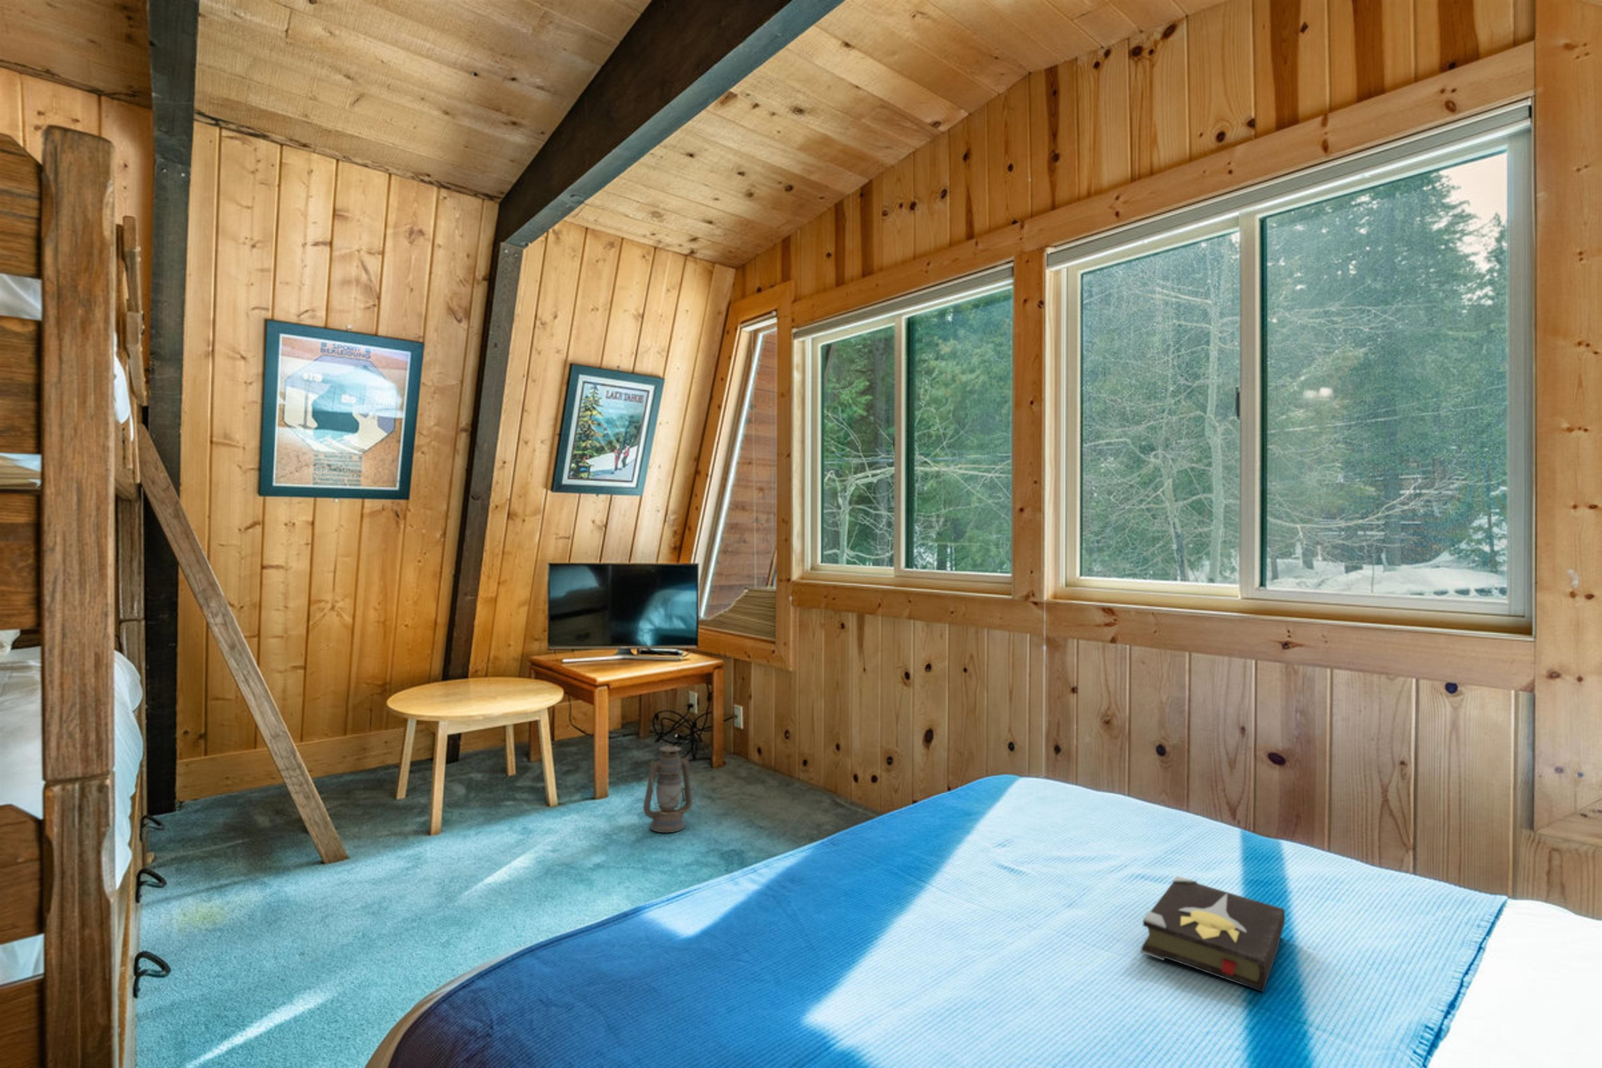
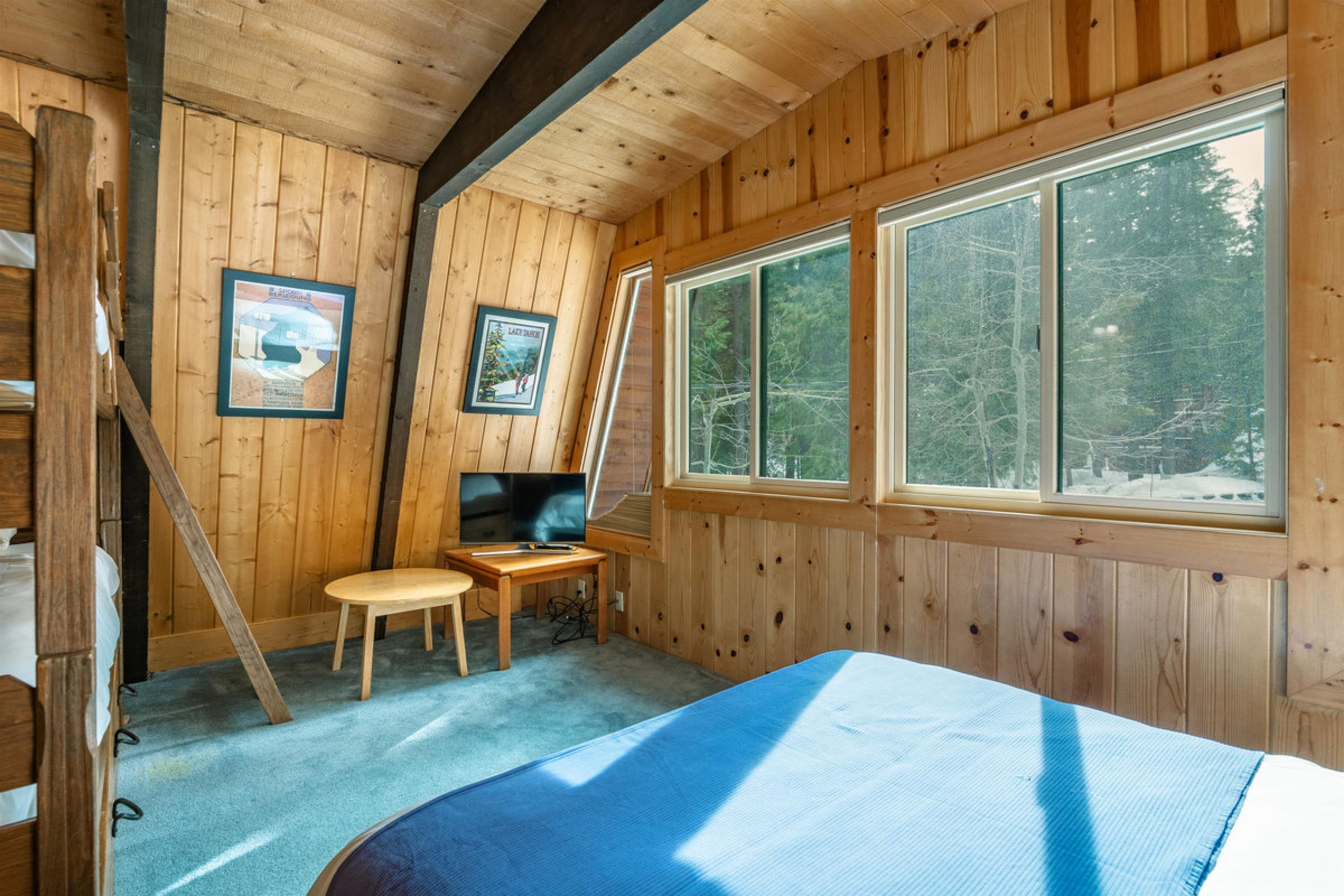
- lantern [642,744,696,833]
- hardback book [1141,876,1285,993]
